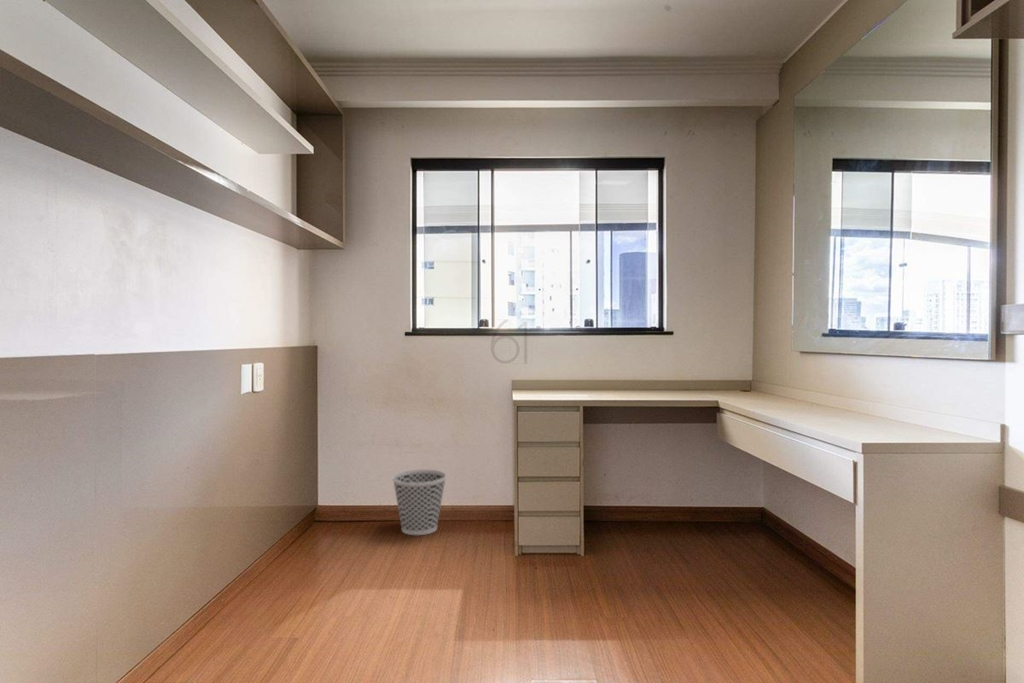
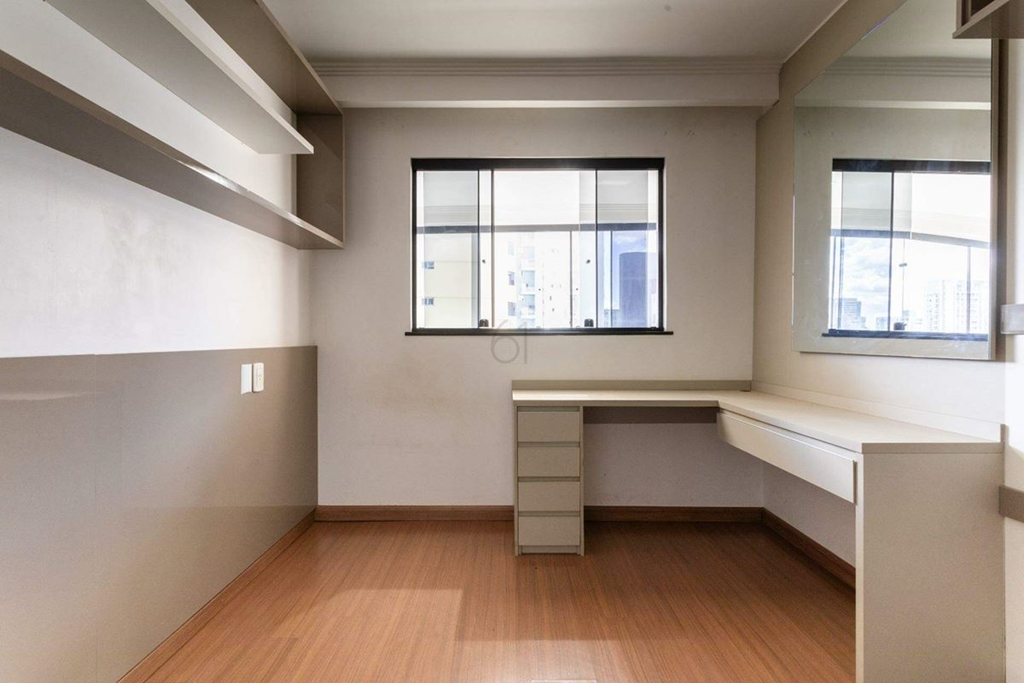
- wastebasket [391,469,448,536]
